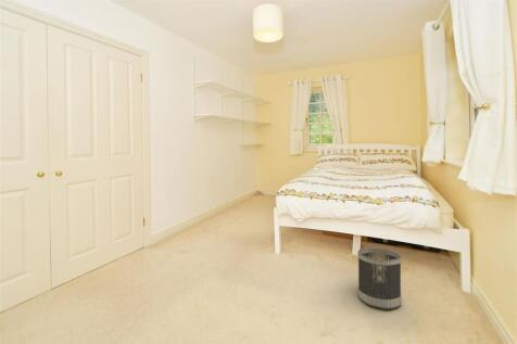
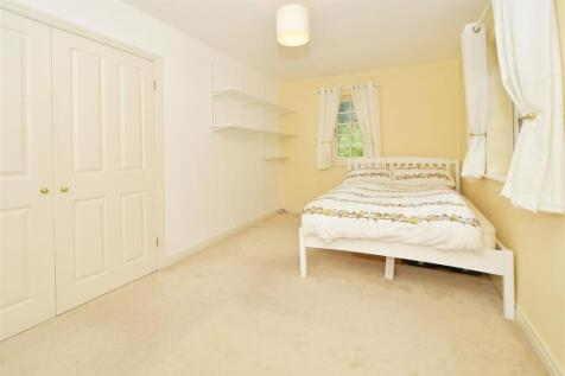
- wastebasket [356,247,403,310]
